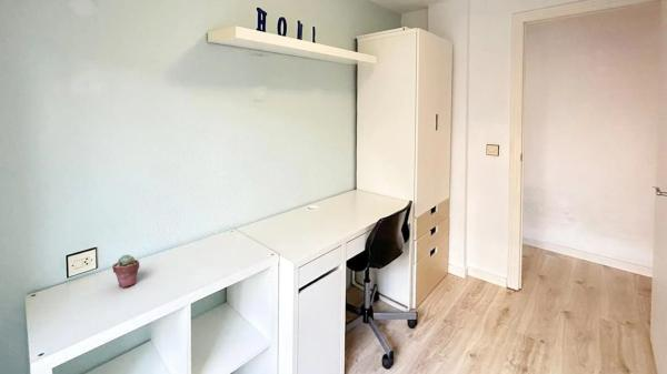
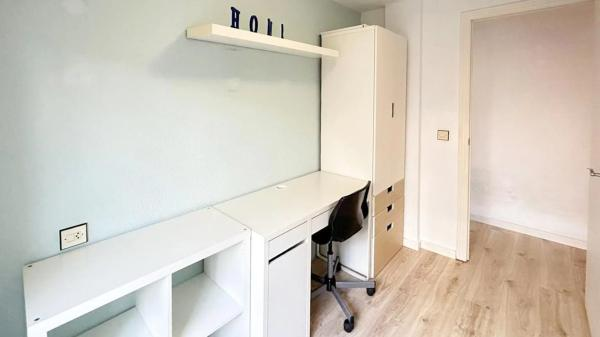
- potted succulent [111,254,140,289]
